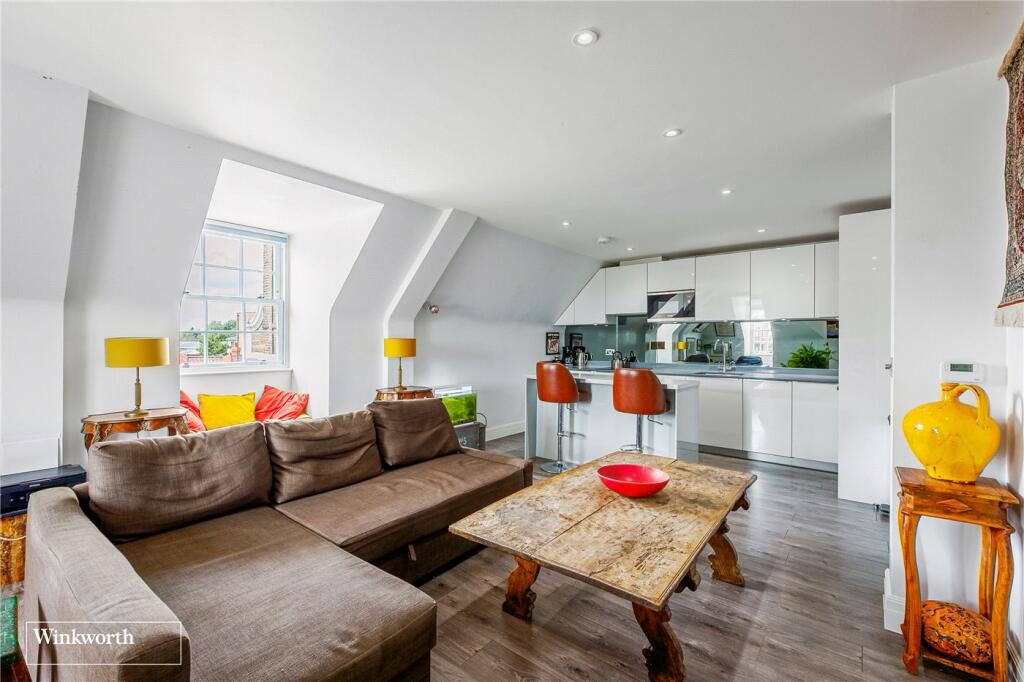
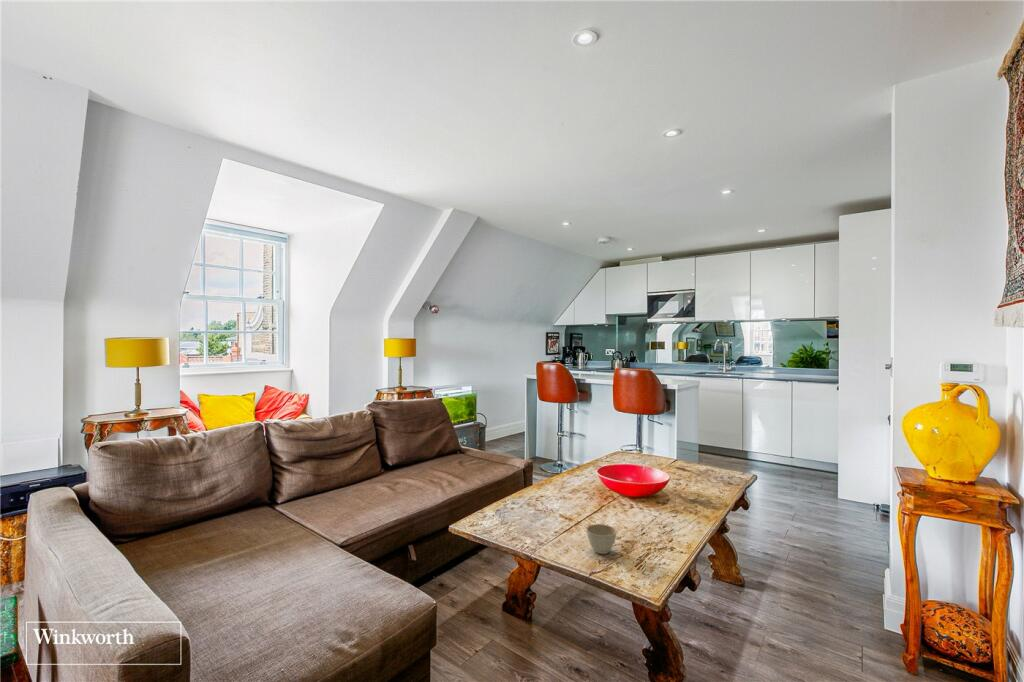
+ flower pot [586,523,618,555]
